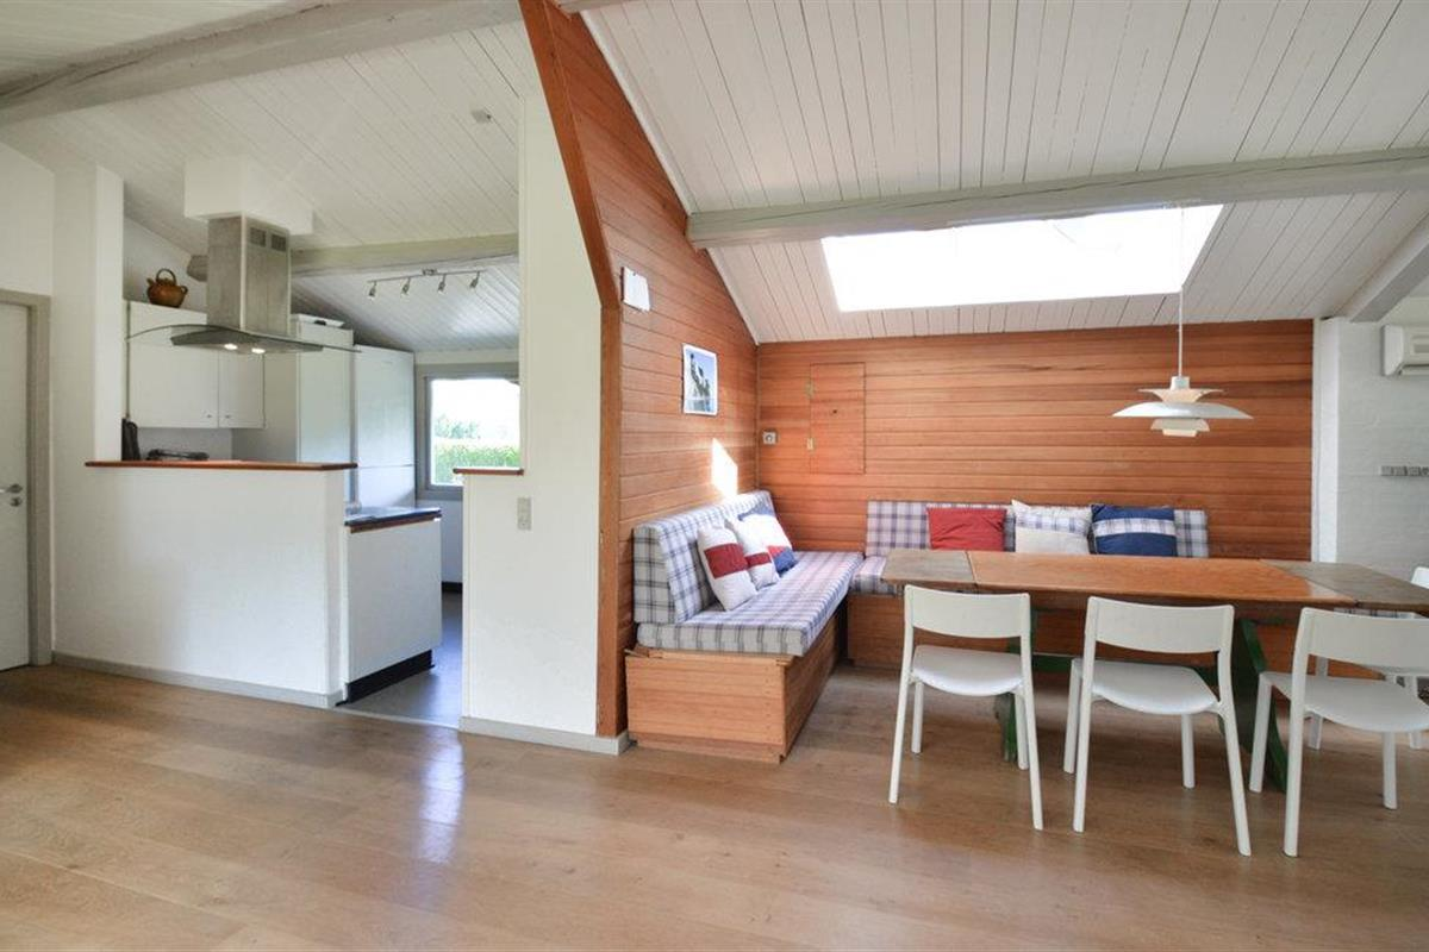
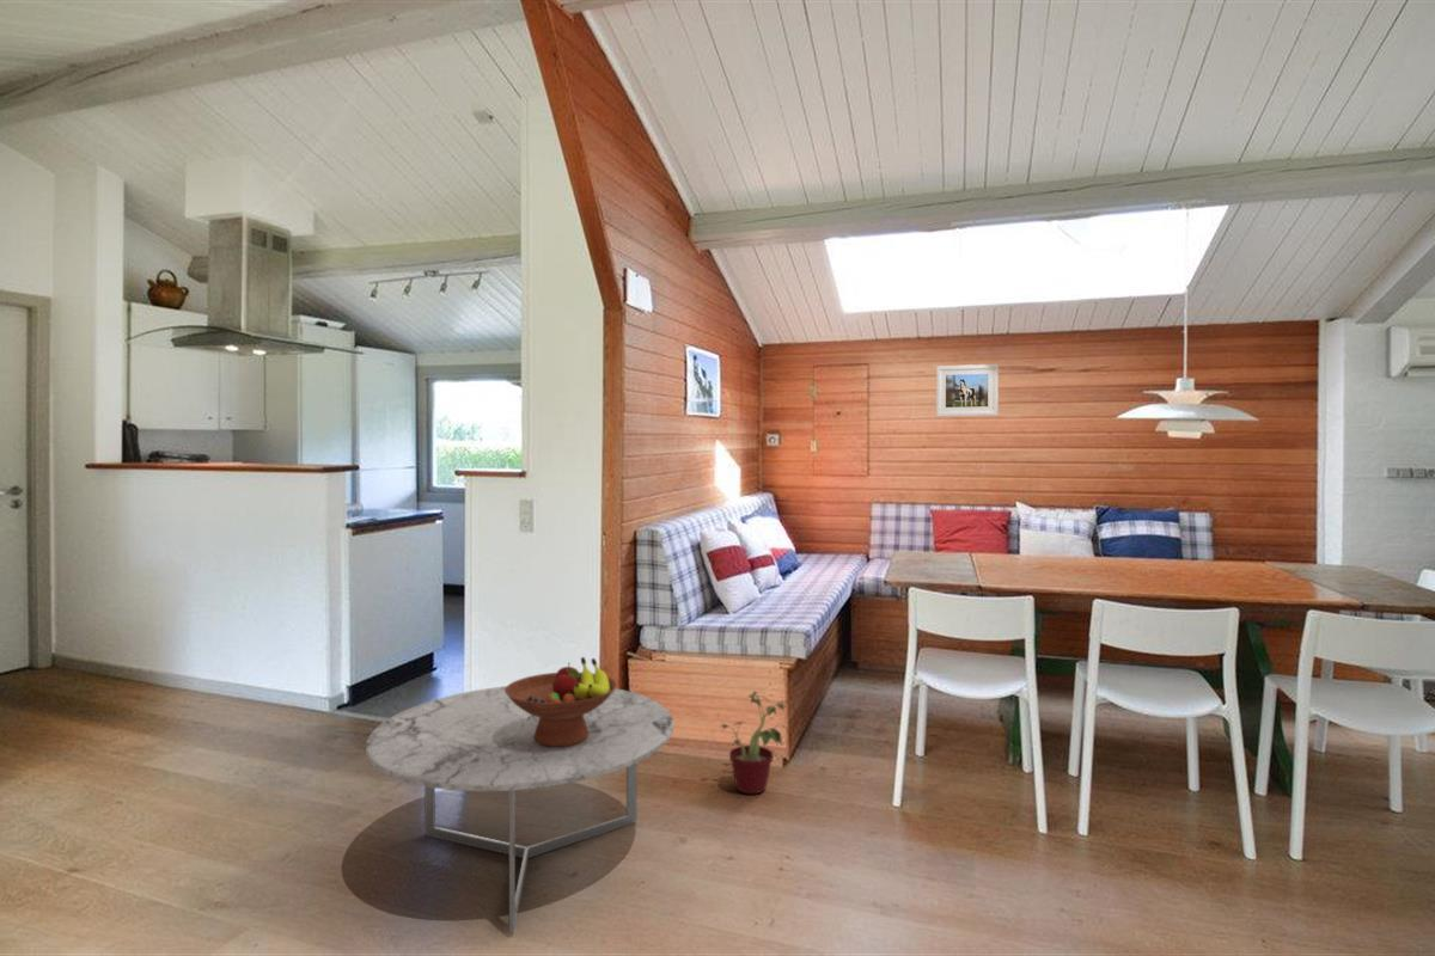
+ potted plant [718,690,792,795]
+ coffee table [365,685,674,934]
+ fruit bowl [505,656,618,747]
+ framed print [935,363,1000,418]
